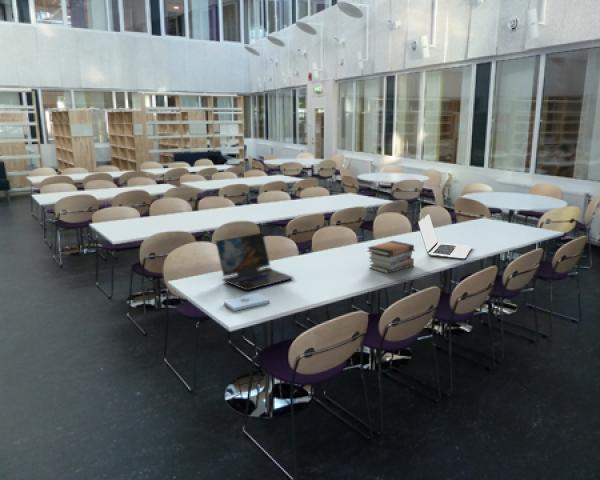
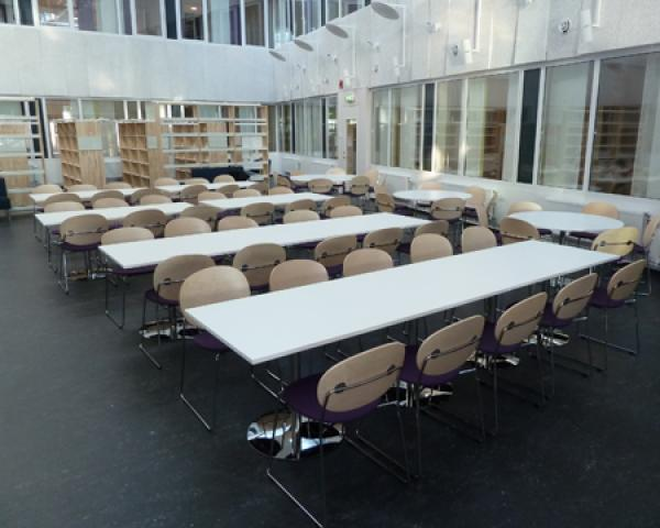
- laptop [417,213,473,260]
- laptop [215,231,295,292]
- book stack [366,240,416,274]
- notepad [223,292,271,312]
